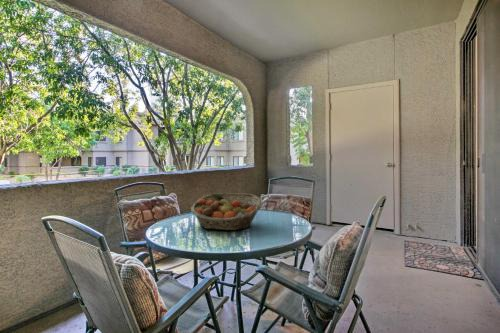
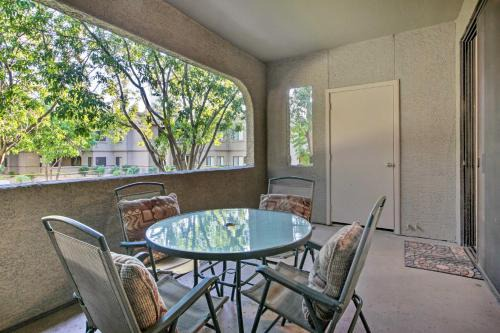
- fruit basket [190,192,263,231]
